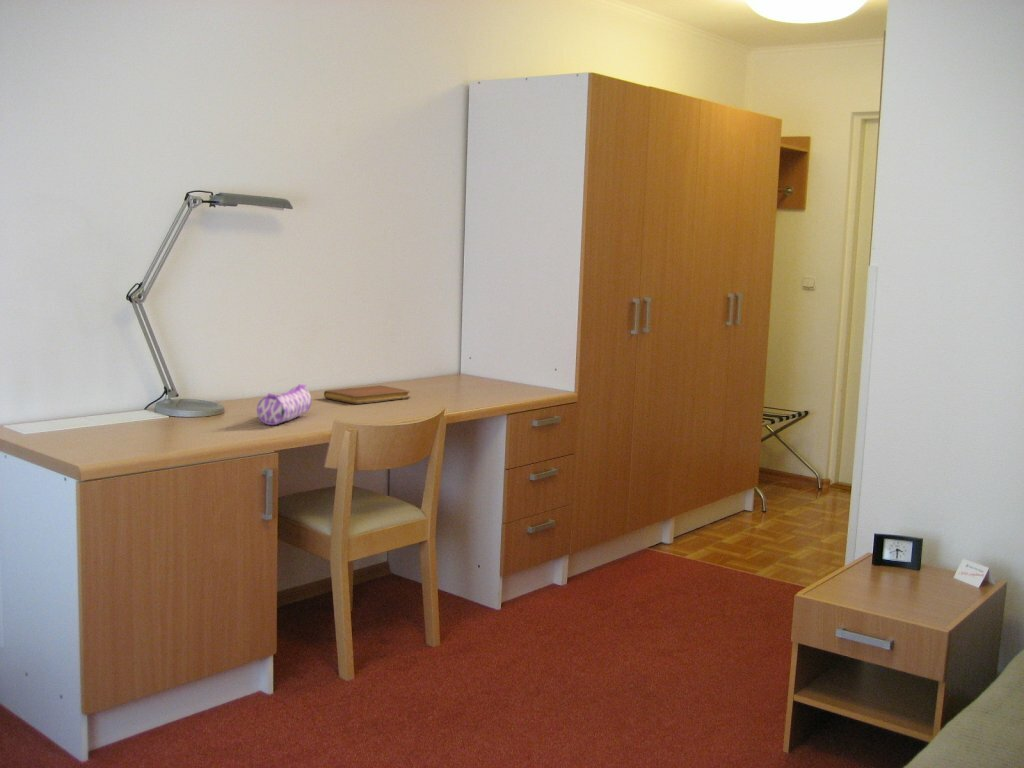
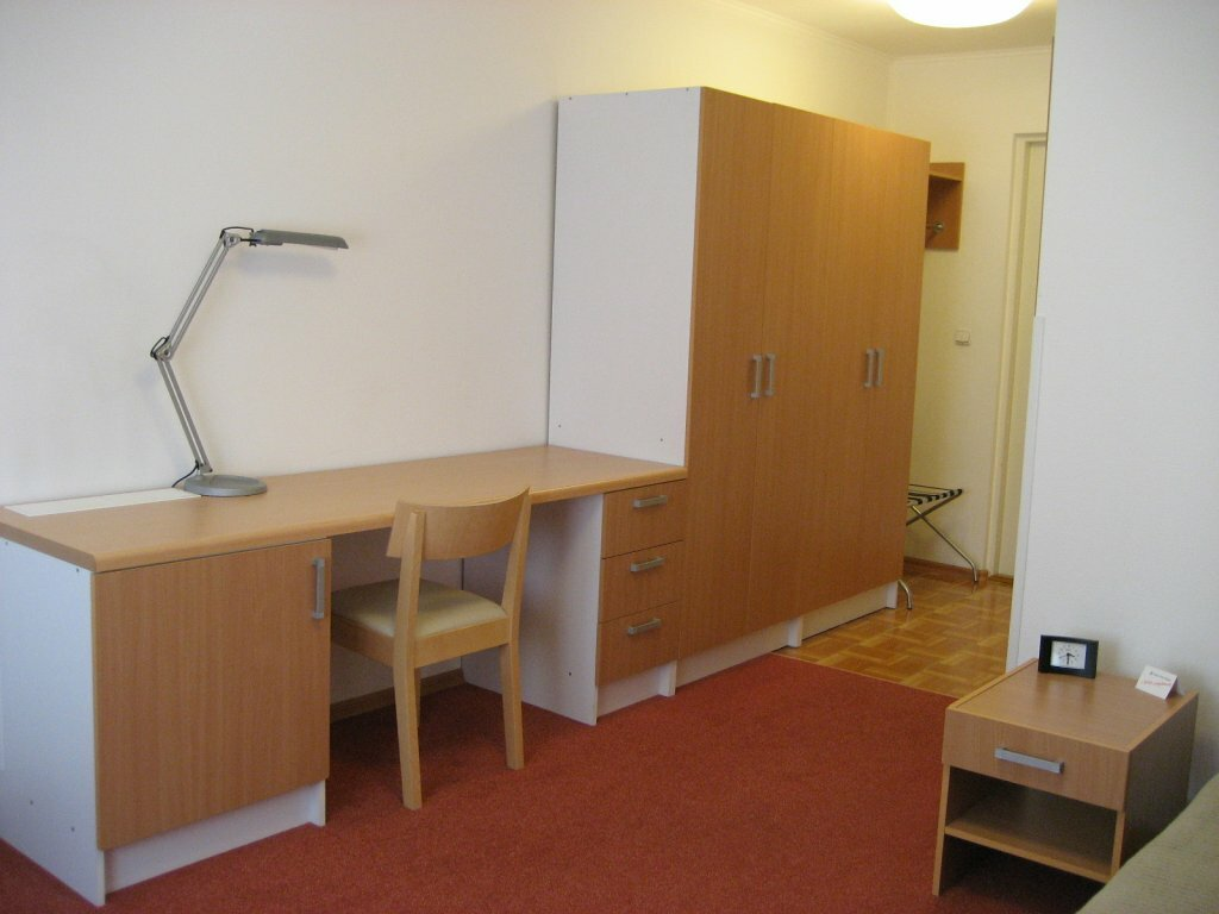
- notebook [323,384,411,405]
- pencil case [256,383,313,426]
